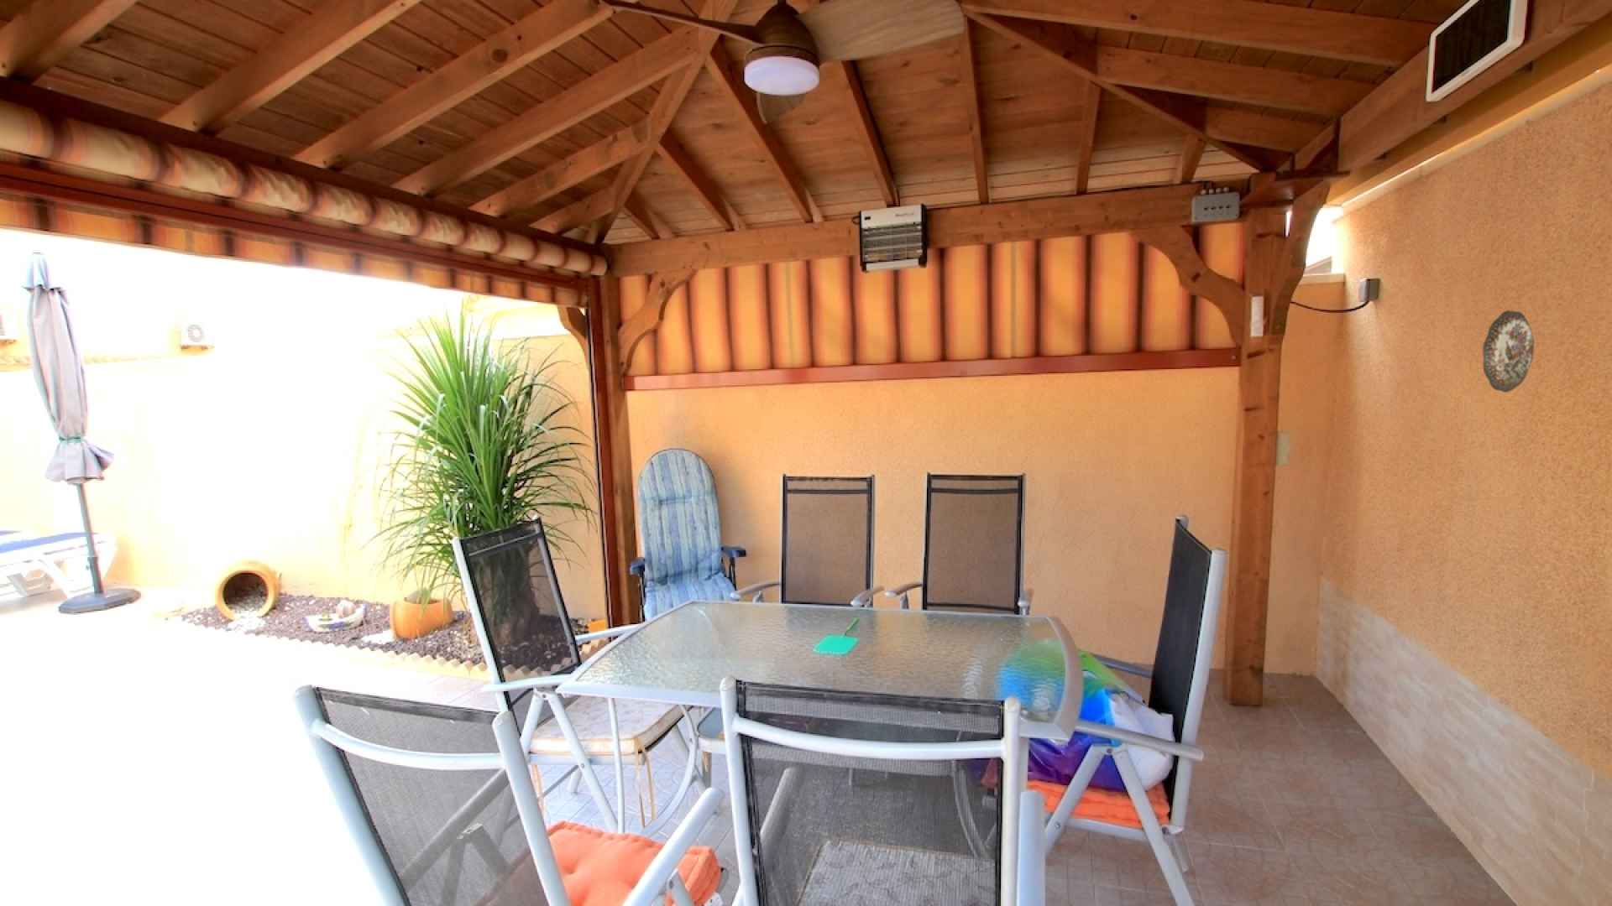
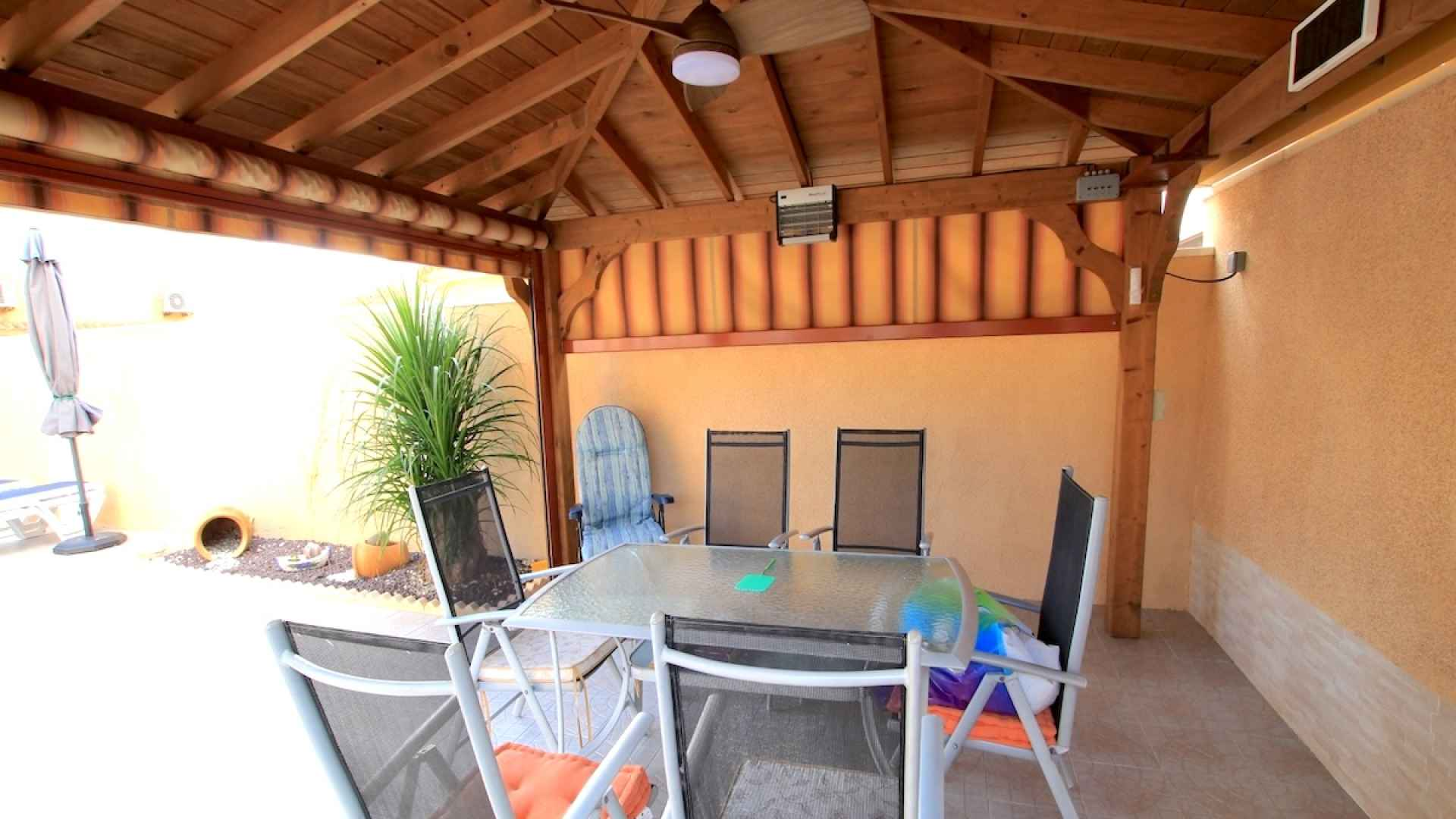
- decorative plate [1481,310,1534,394]
